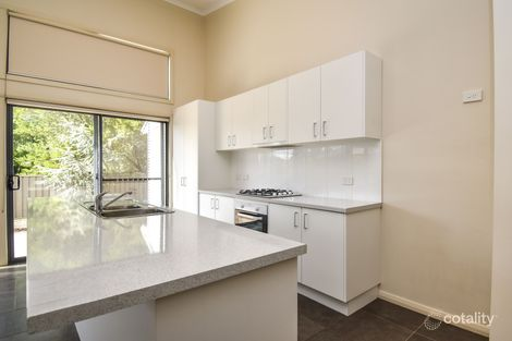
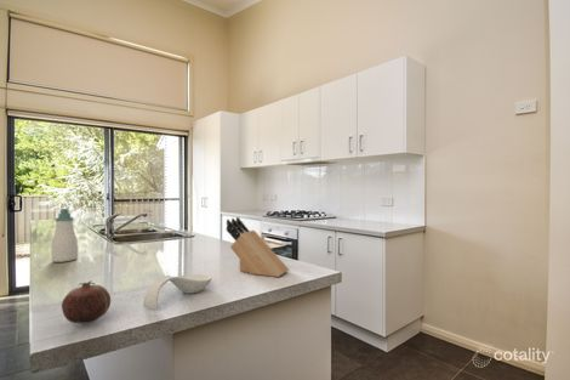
+ spoon rest [142,273,212,311]
+ knife block [226,216,290,278]
+ fruit [61,279,112,324]
+ soap bottle [50,208,79,263]
